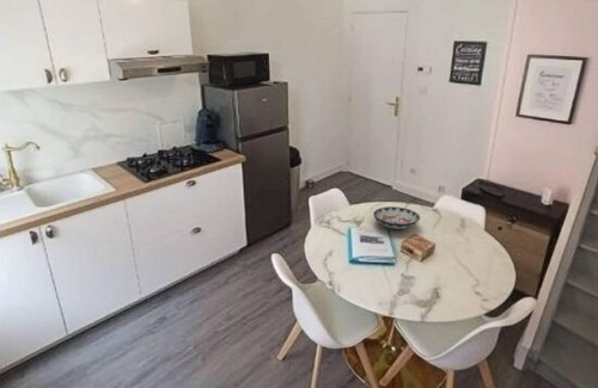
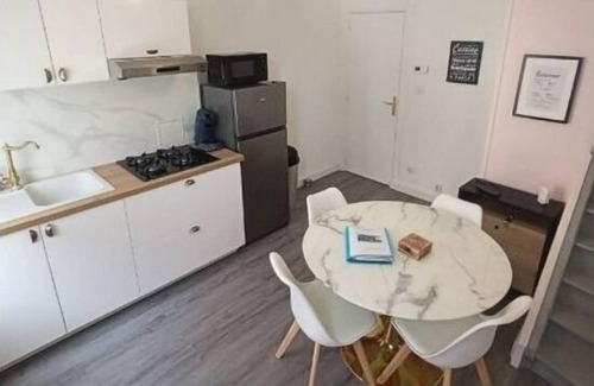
- bowl [372,205,421,232]
